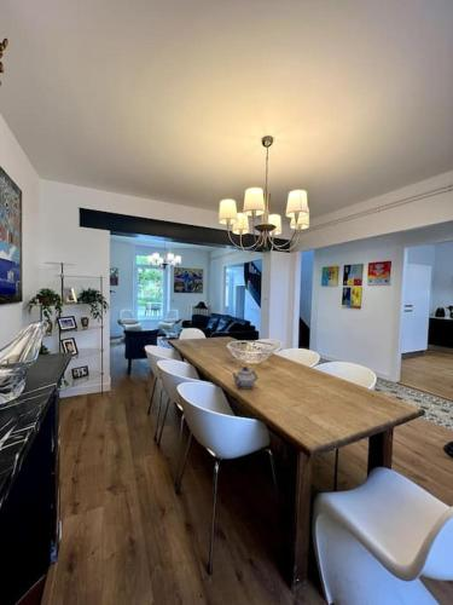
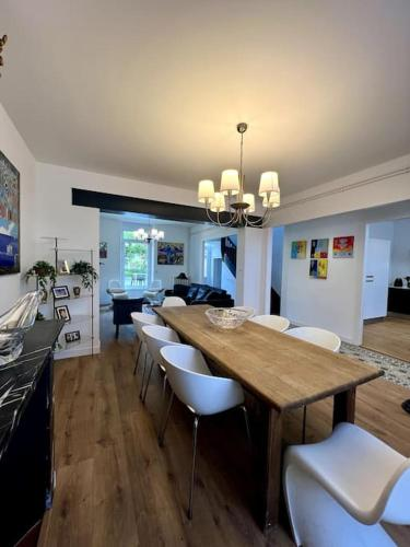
- teapot [231,365,259,390]
